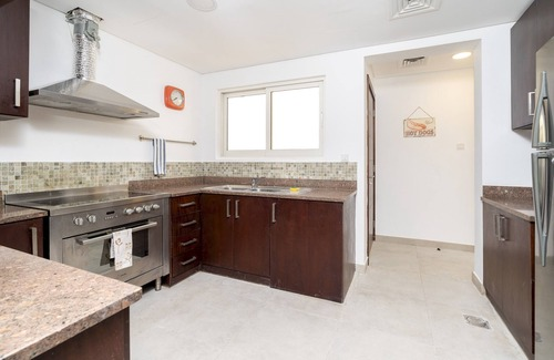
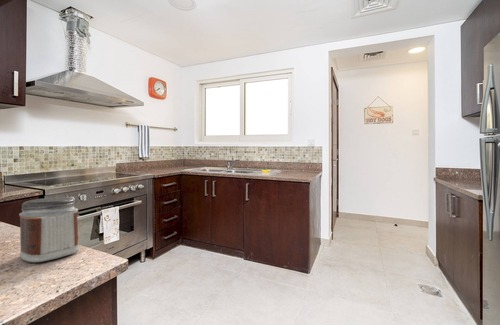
+ jar [18,196,80,263]
